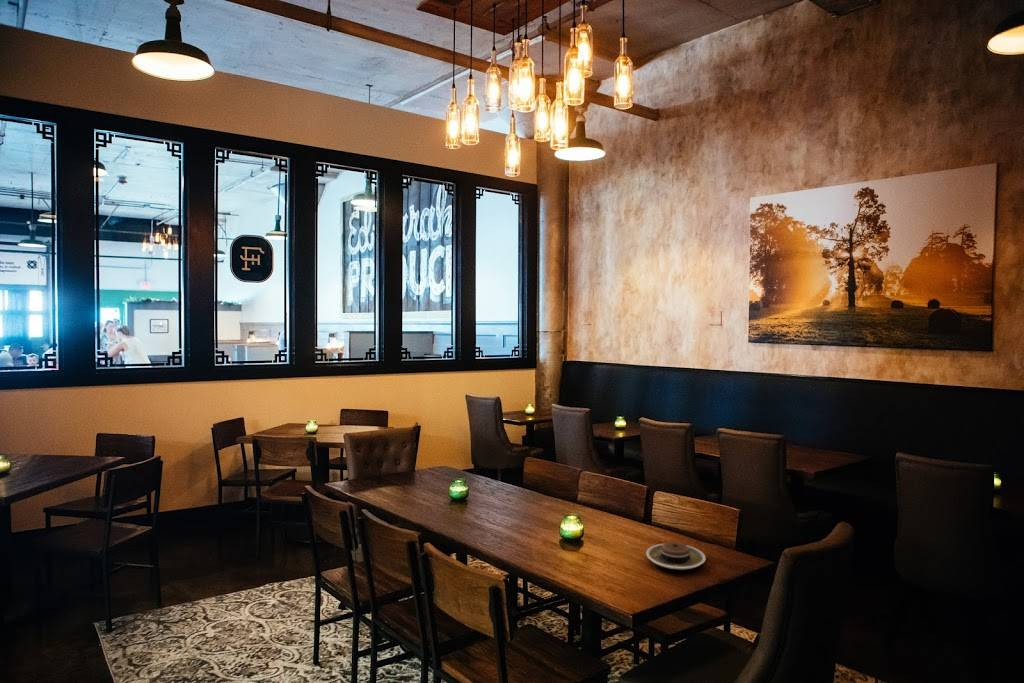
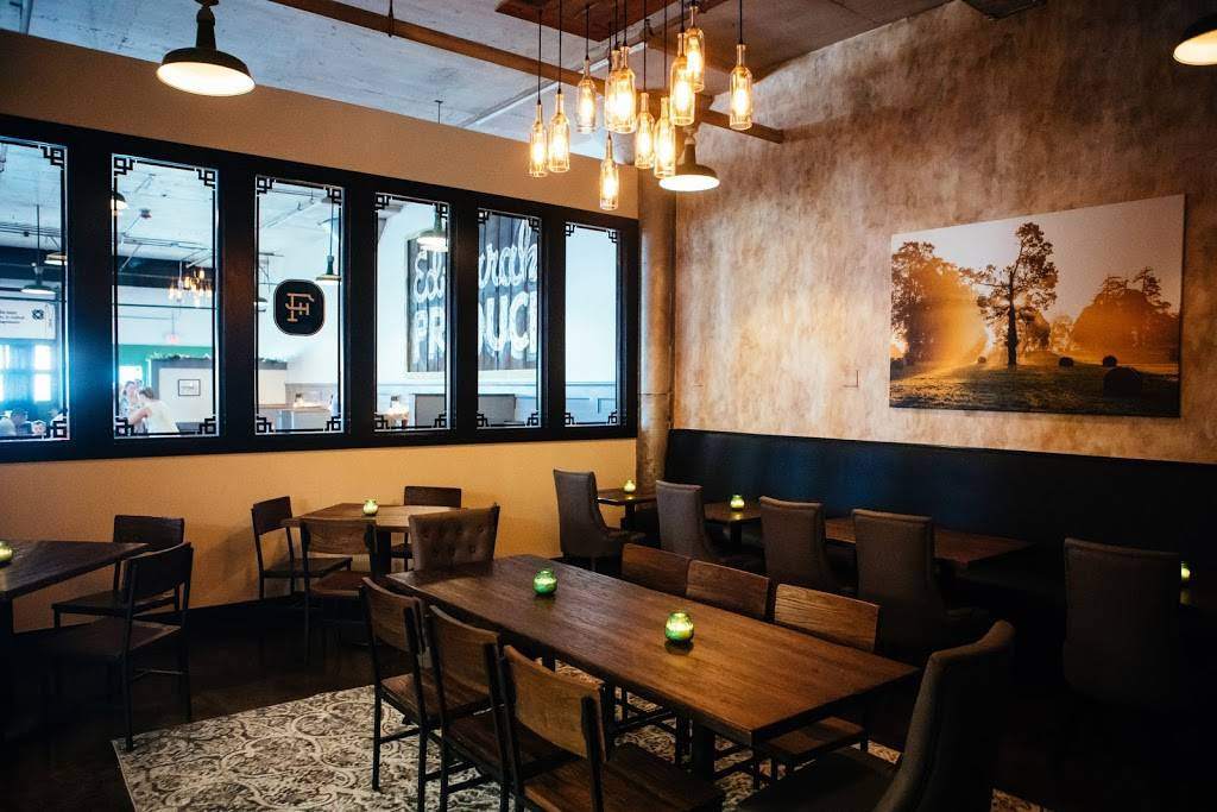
- plate [645,541,707,571]
